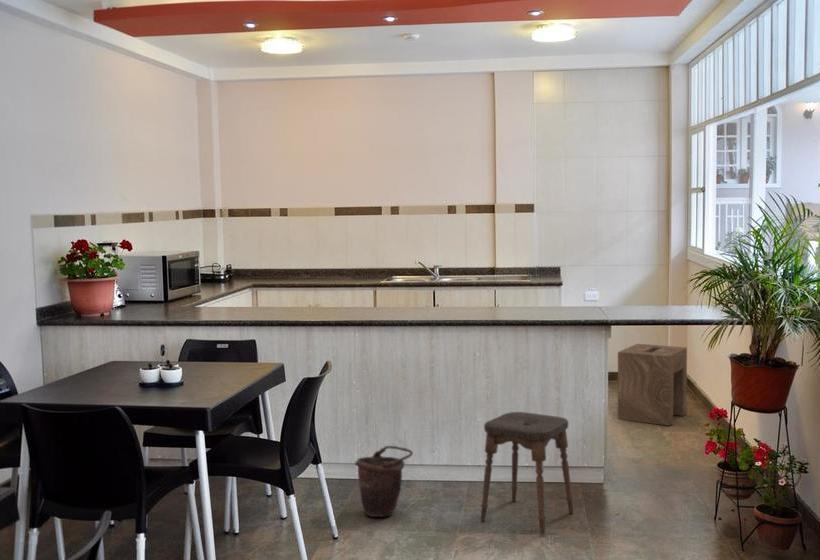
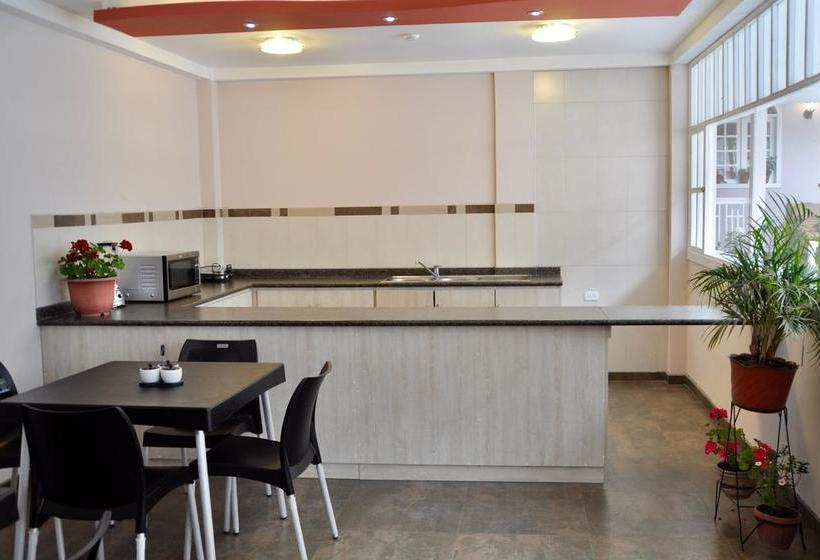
- bucket [354,445,414,518]
- stool [617,343,688,427]
- stool [480,411,574,536]
